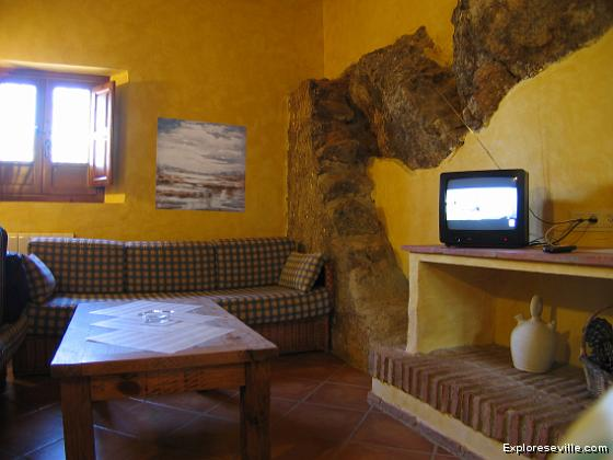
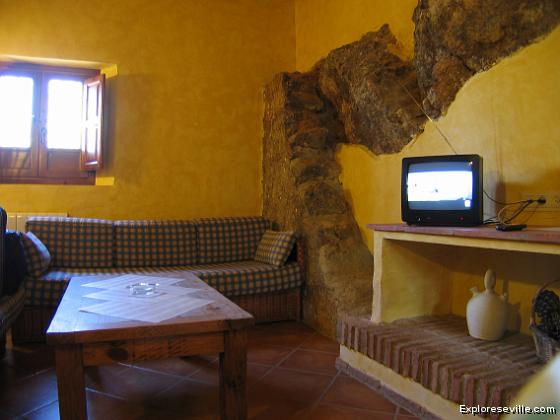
- wall art [154,116,247,214]
